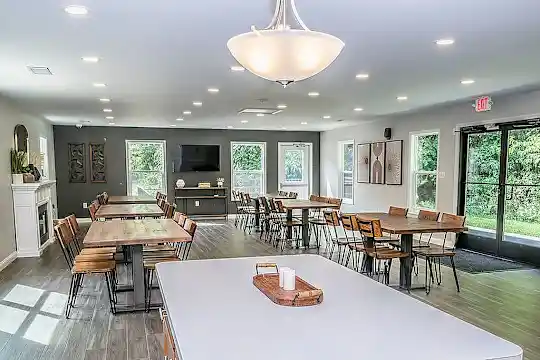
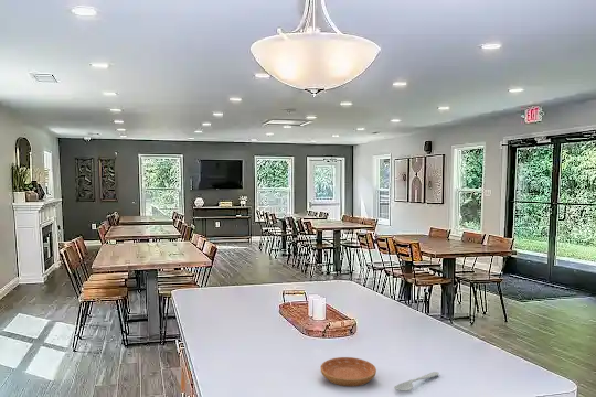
+ saucer [320,356,377,388]
+ spoon [393,371,440,393]
